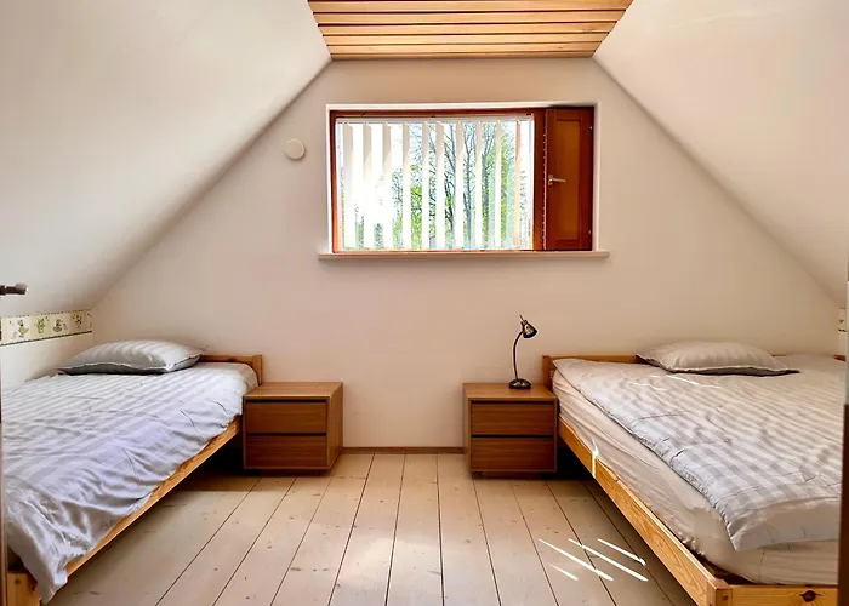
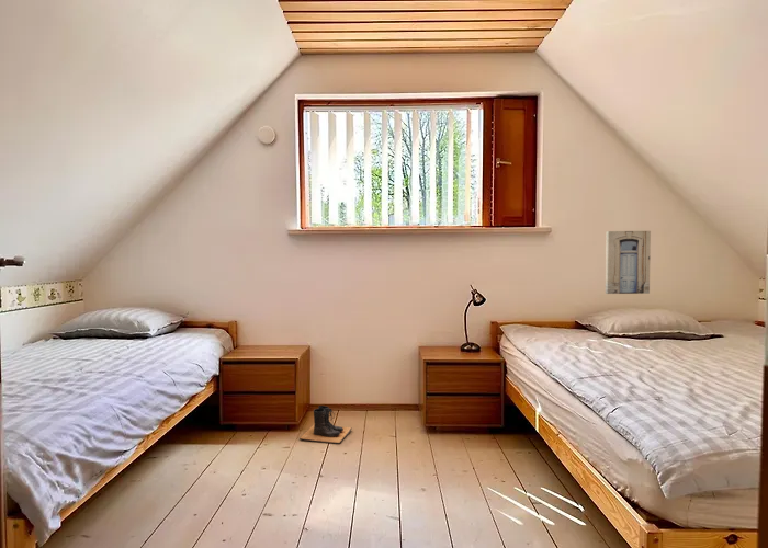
+ wall art [605,230,652,295]
+ boots [298,404,353,444]
